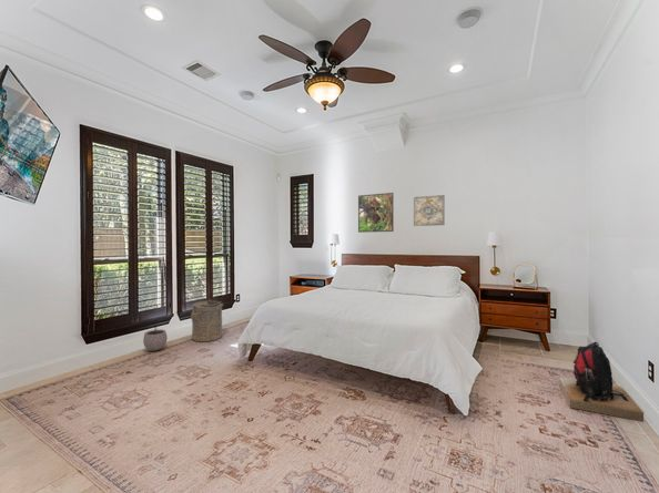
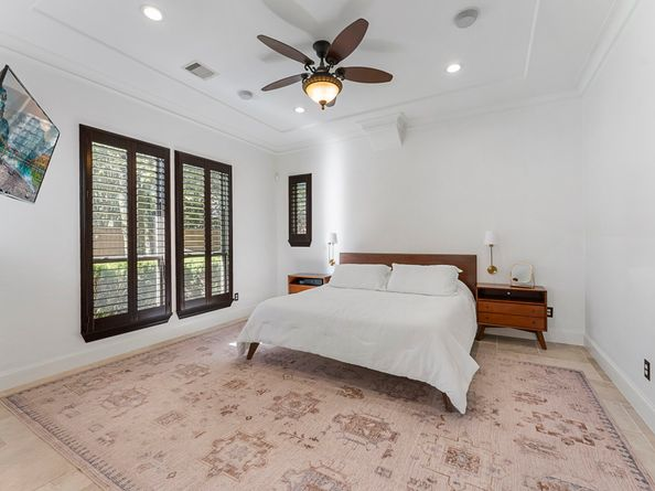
- laundry hamper [190,299,224,342]
- plant pot [142,326,169,352]
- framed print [357,192,395,234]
- wall art [413,194,446,227]
- backpack [558,340,645,423]
